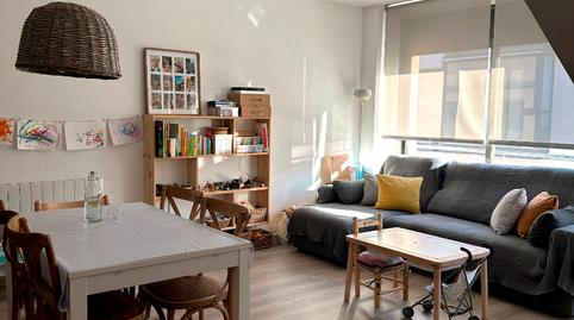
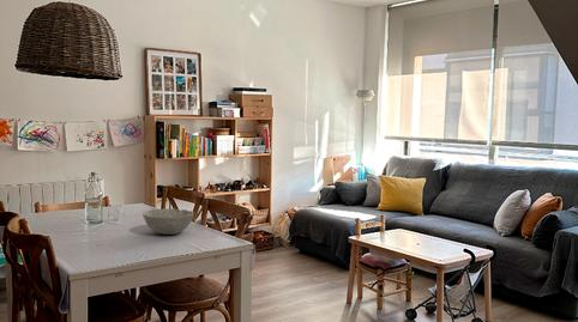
+ bowl [142,207,194,236]
